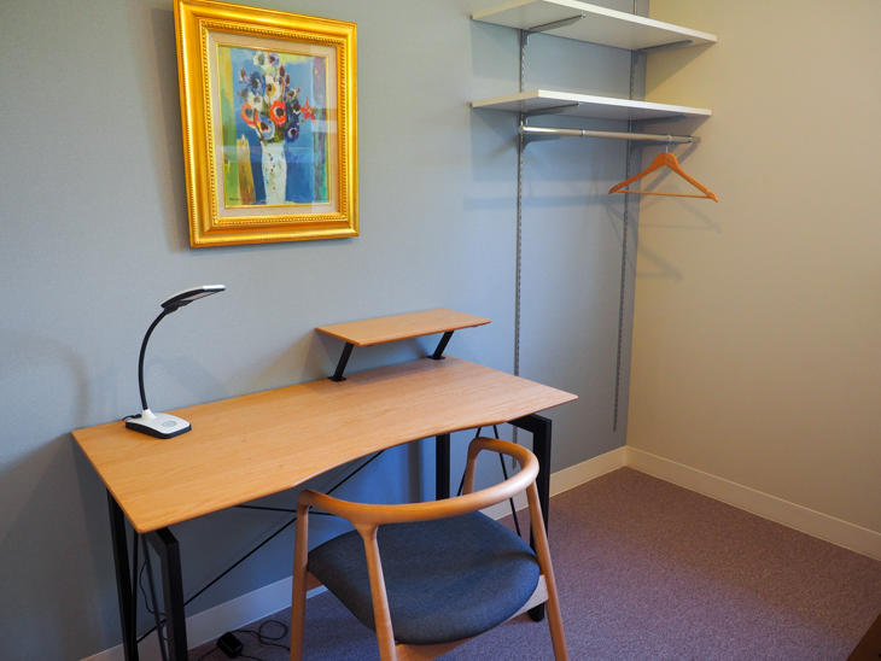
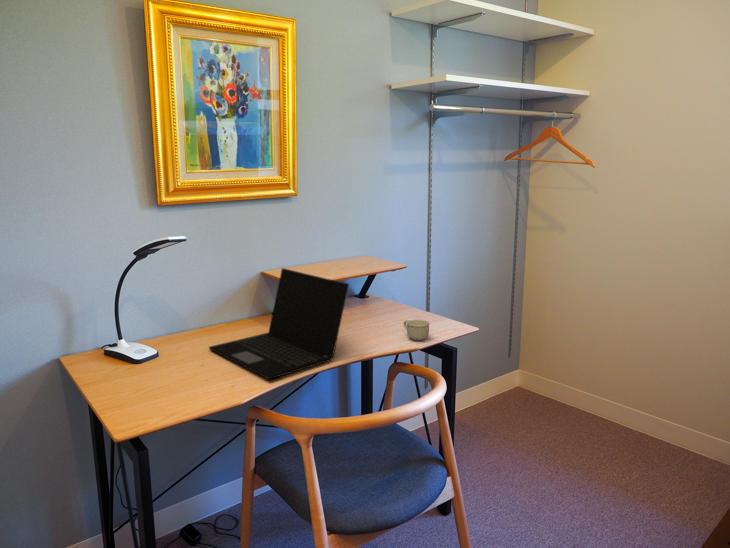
+ laptop [208,267,350,380]
+ cup [403,319,430,341]
